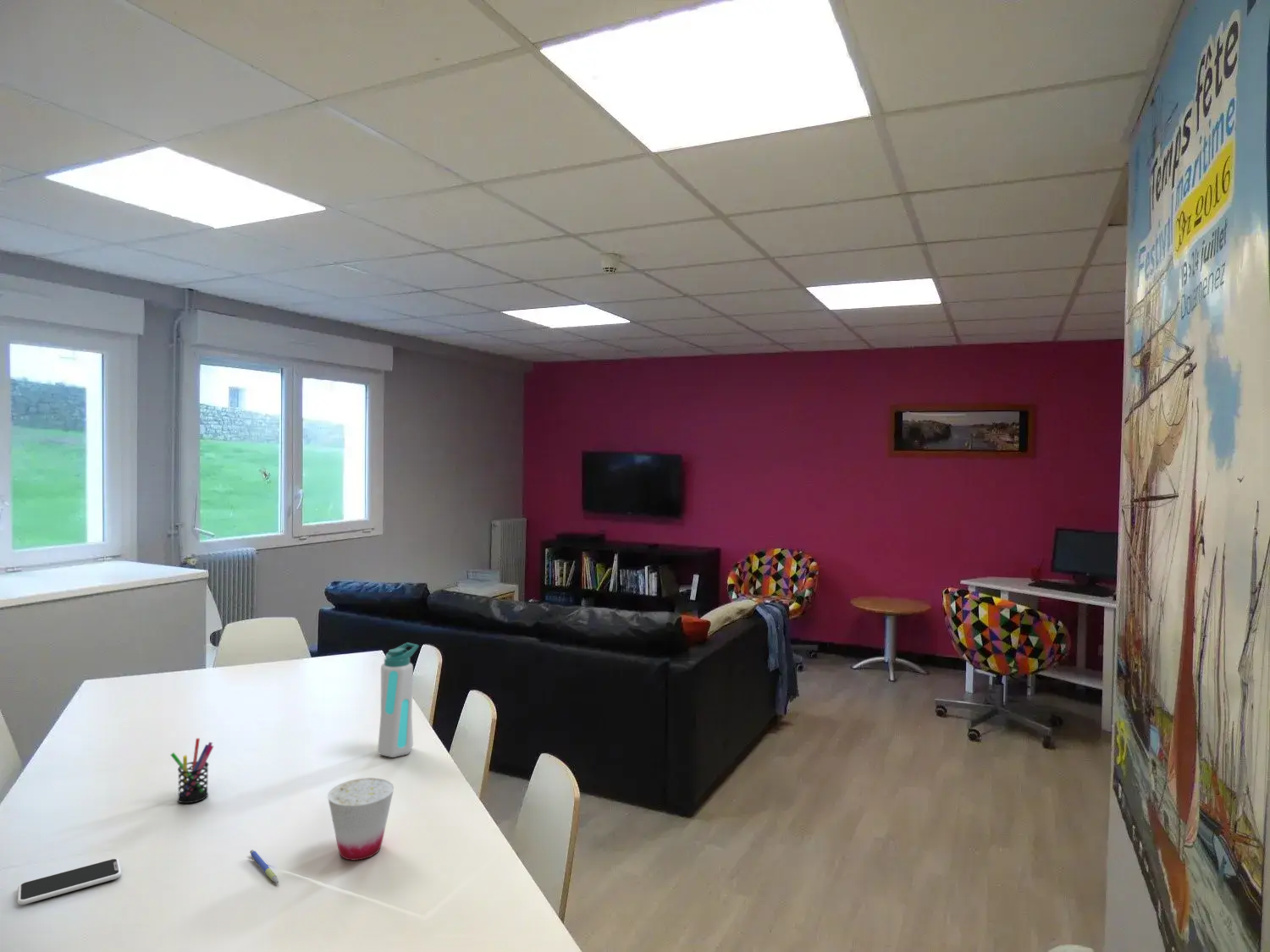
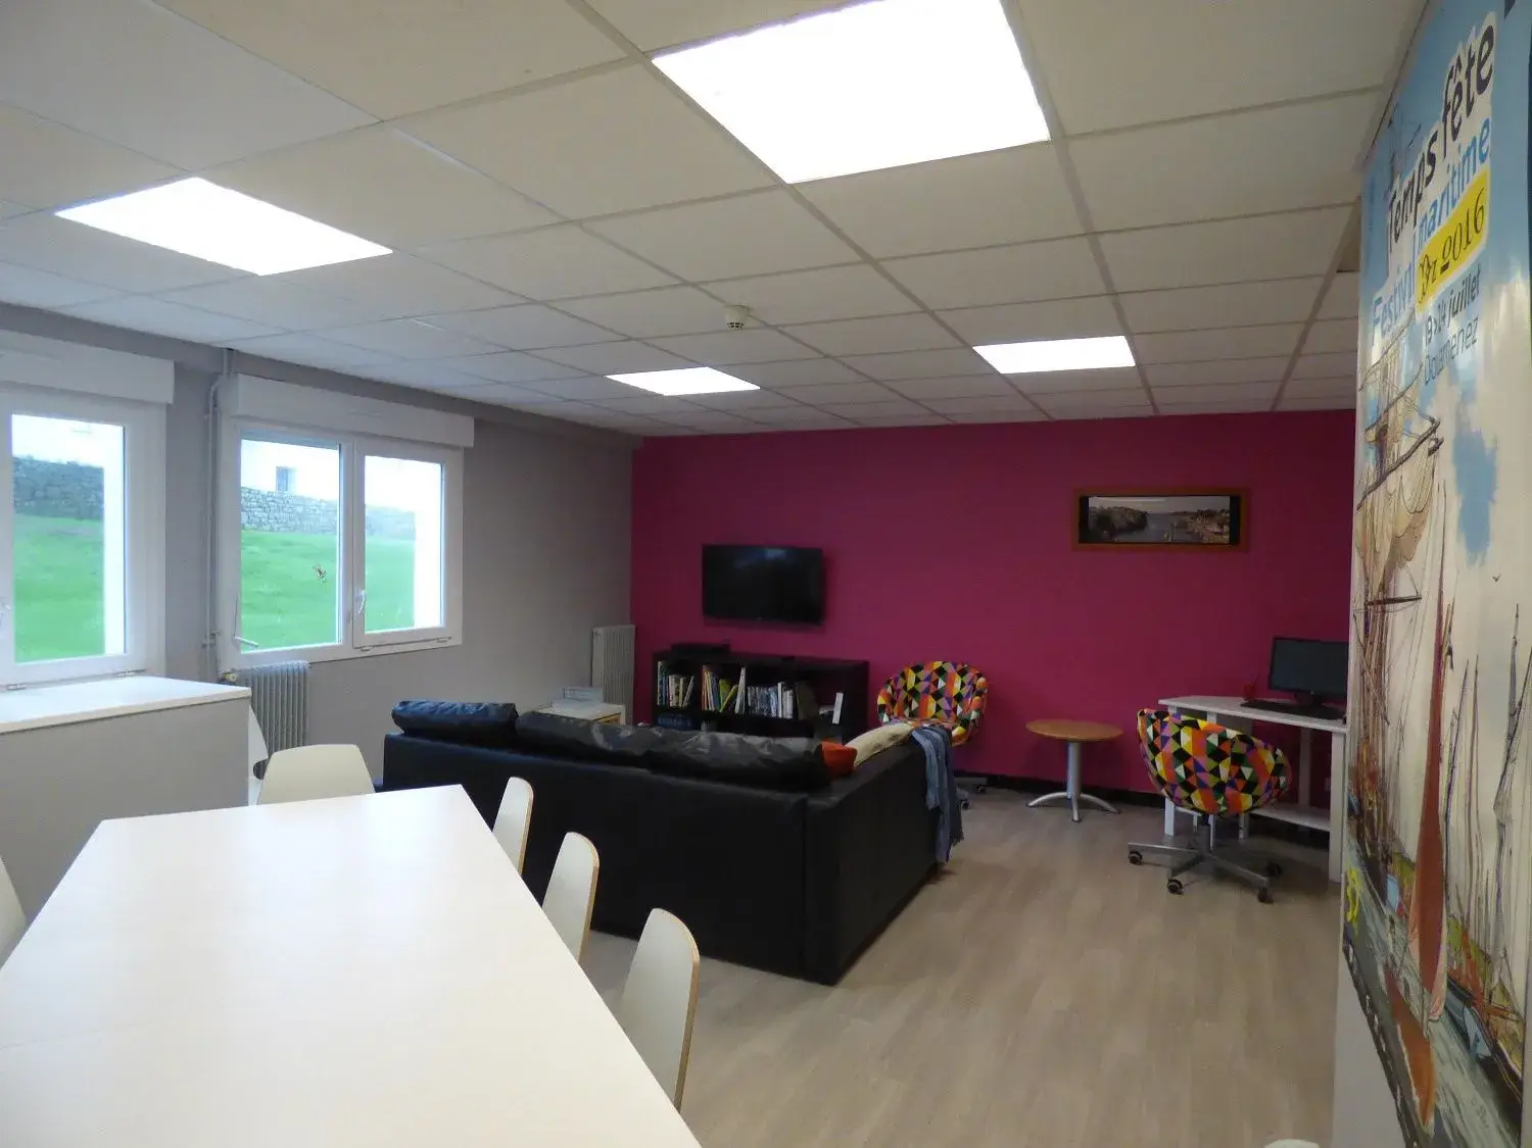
- pen holder [170,737,214,804]
- water bottle [377,641,420,758]
- cup [327,777,395,861]
- pen [249,849,279,884]
- smartphone [17,858,122,905]
